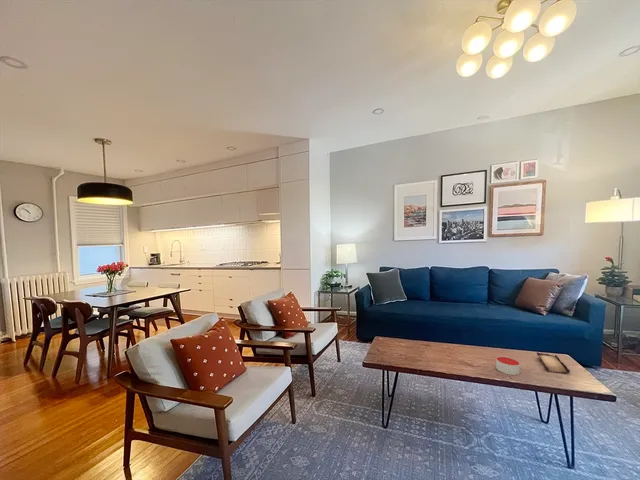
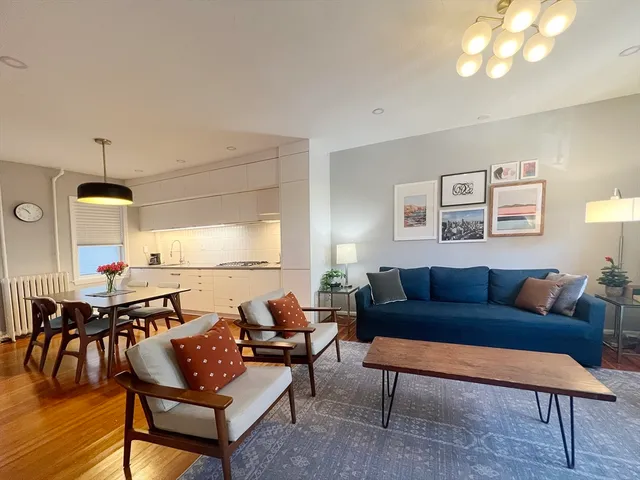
- candle [495,355,521,376]
- book [536,351,571,374]
